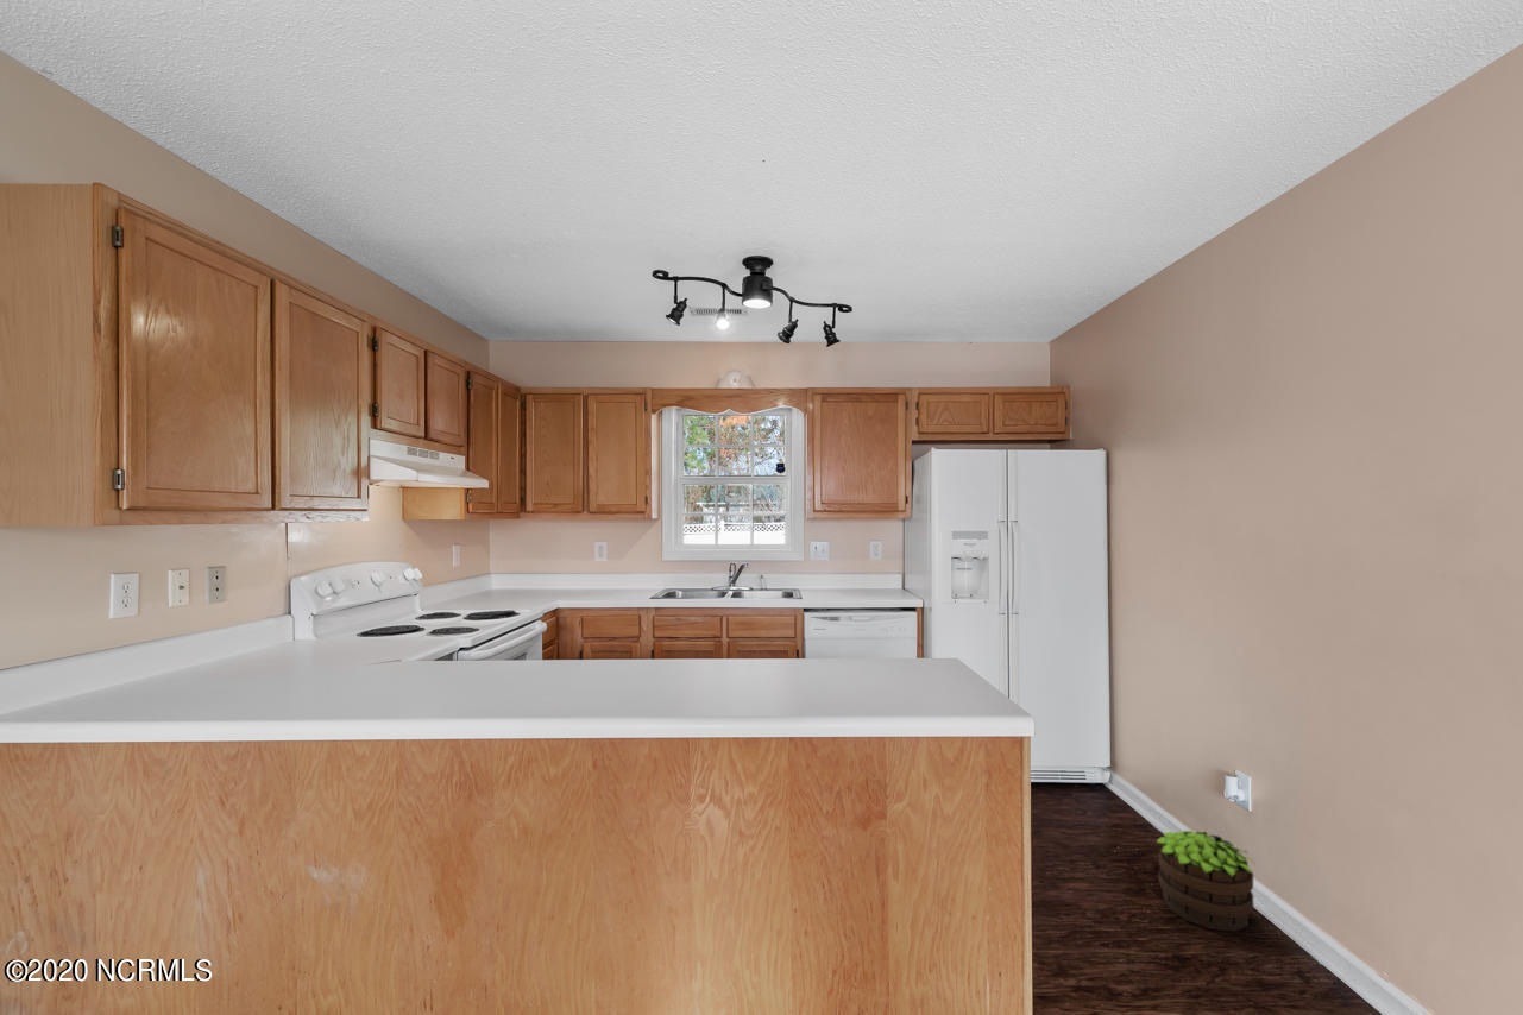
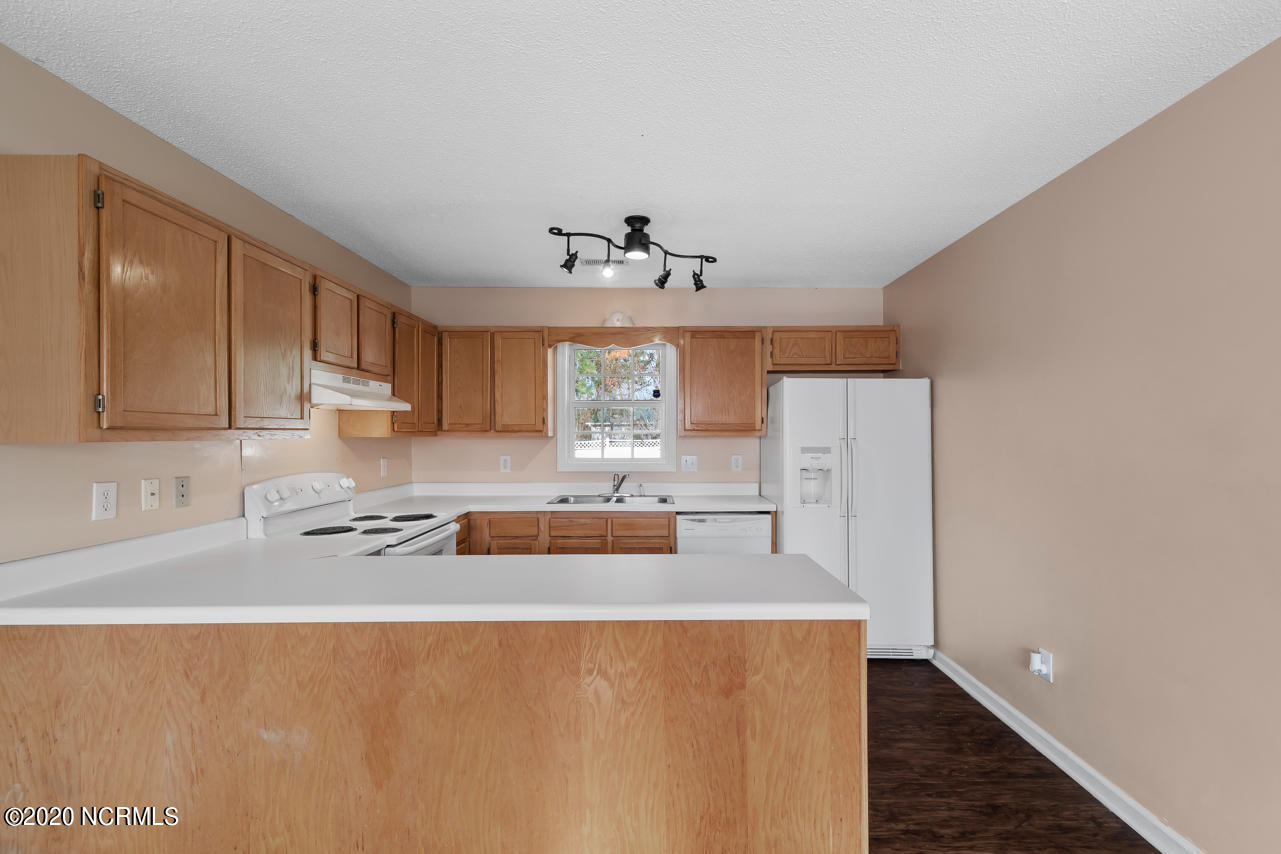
- potted plant [1156,830,1258,933]
